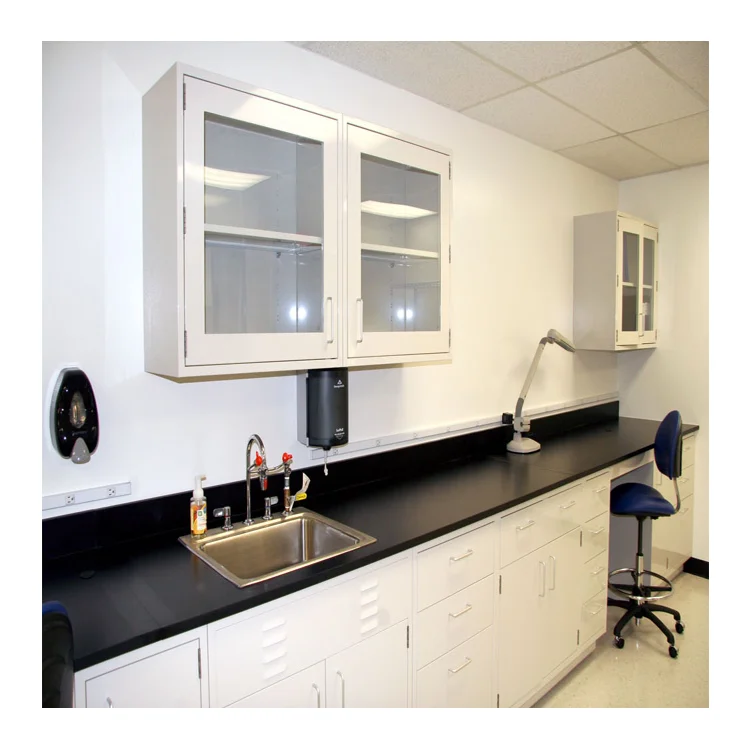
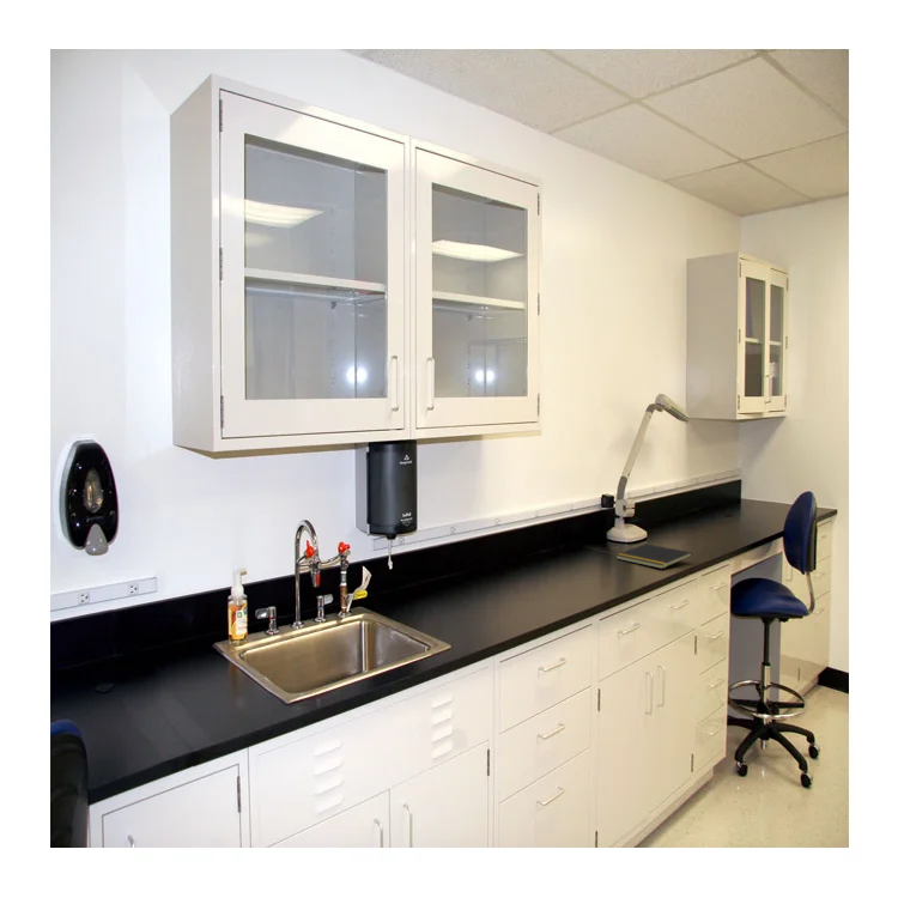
+ notepad [615,542,693,570]
